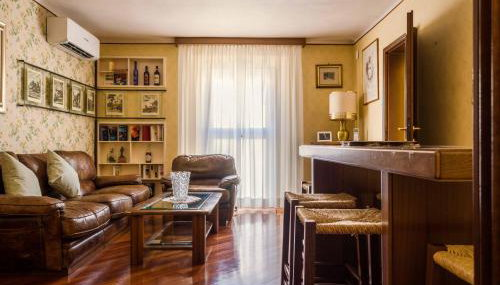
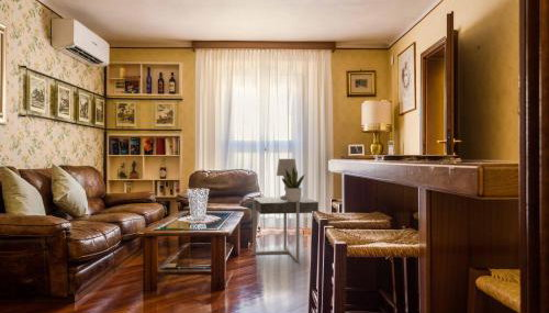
+ table lamp [276,158,298,199]
+ side table [251,195,320,264]
+ potted plant [281,167,305,202]
